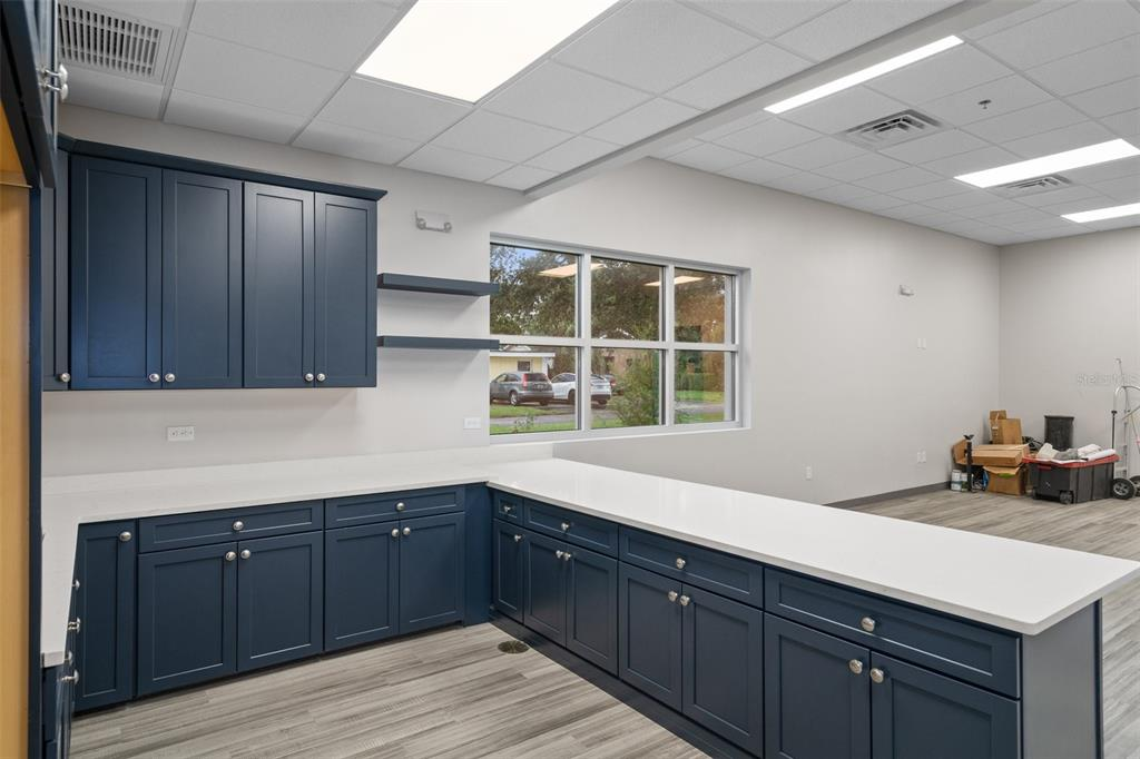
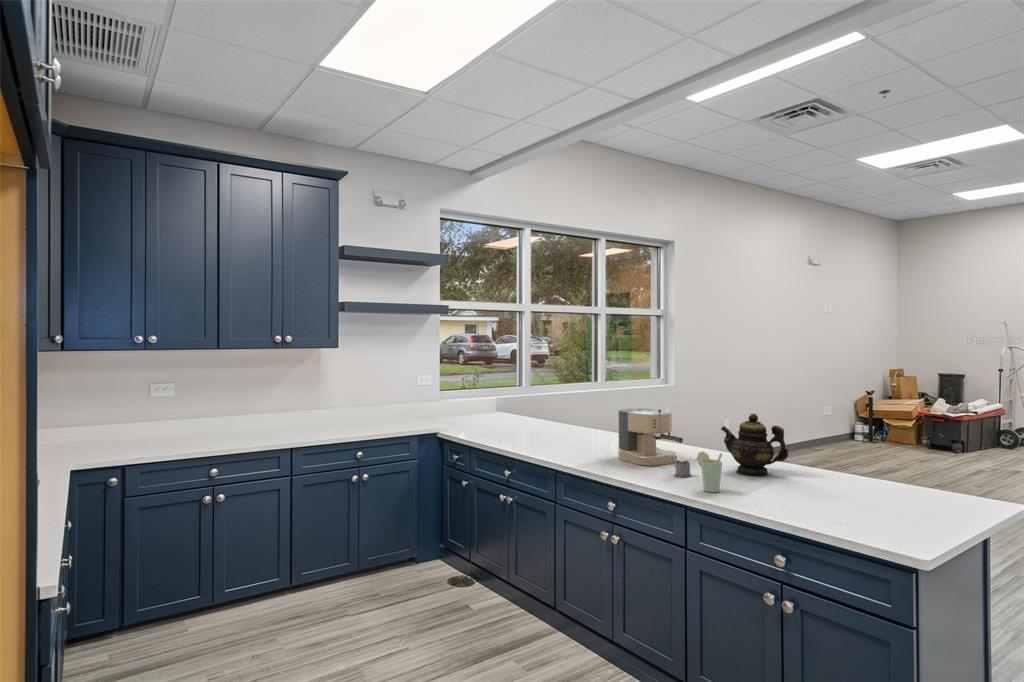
+ cup [696,450,723,493]
+ tea glass holder [672,457,692,478]
+ coffee maker [617,407,684,467]
+ teapot [720,413,789,476]
